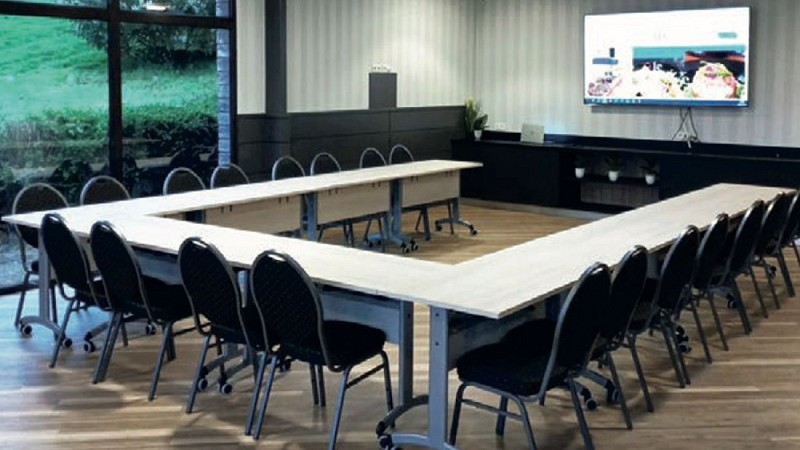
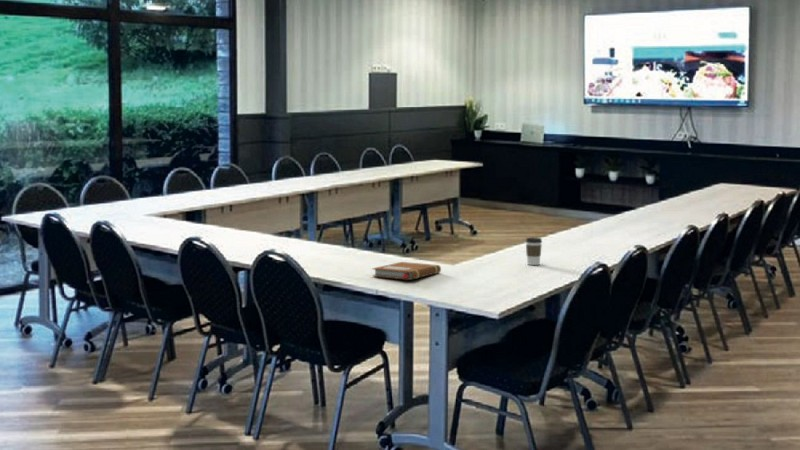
+ coffee cup [525,237,543,266]
+ notebook [372,261,442,281]
